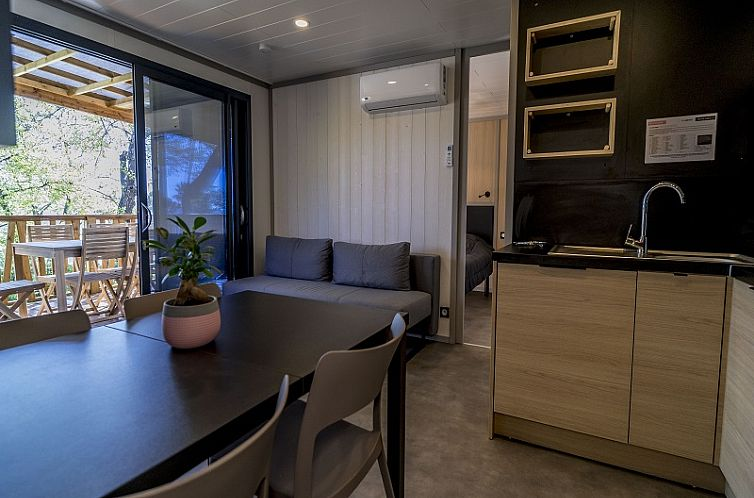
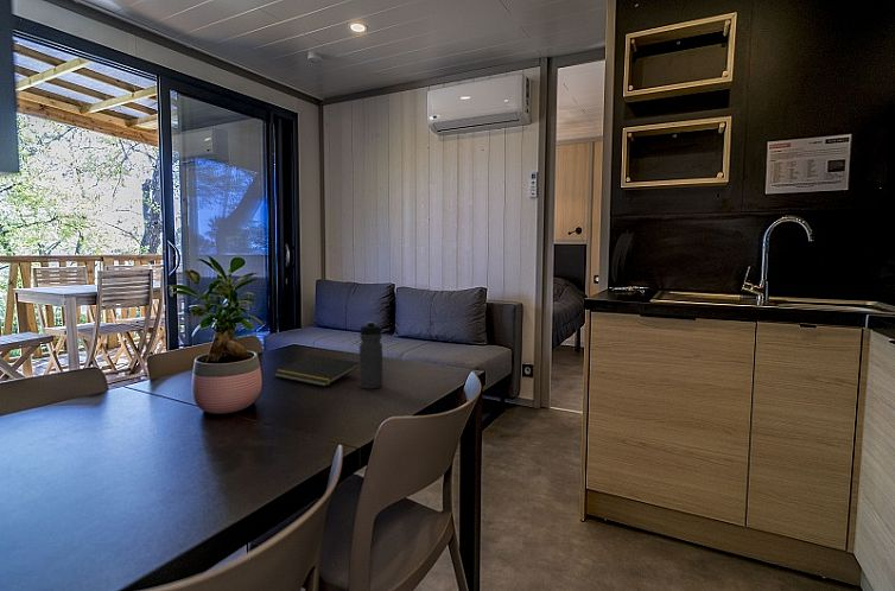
+ water bottle [358,320,383,390]
+ notepad [273,354,360,387]
